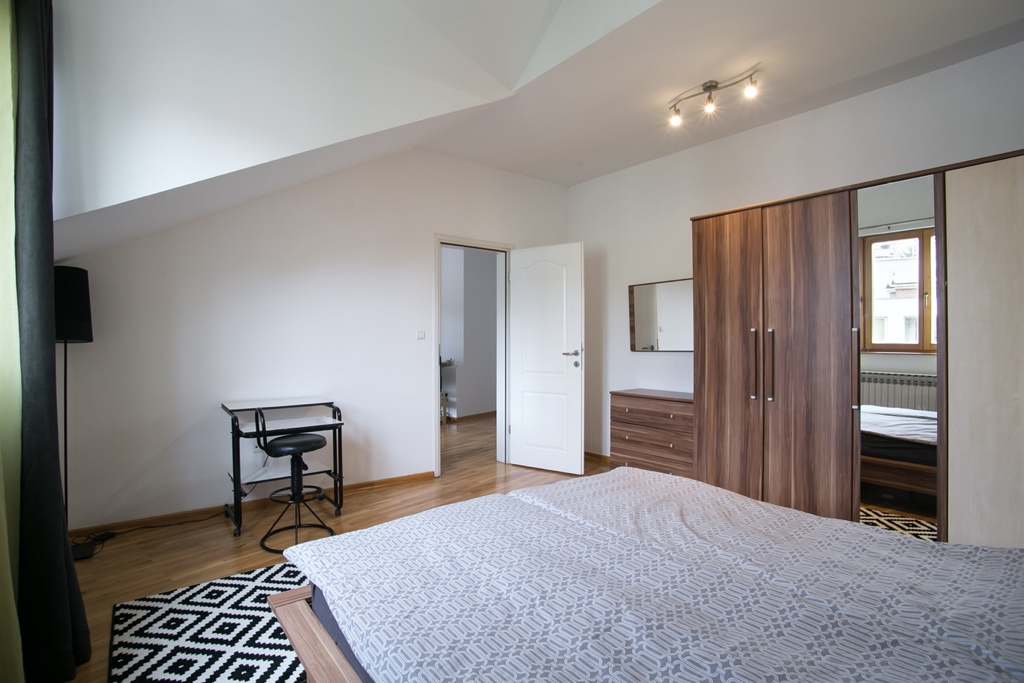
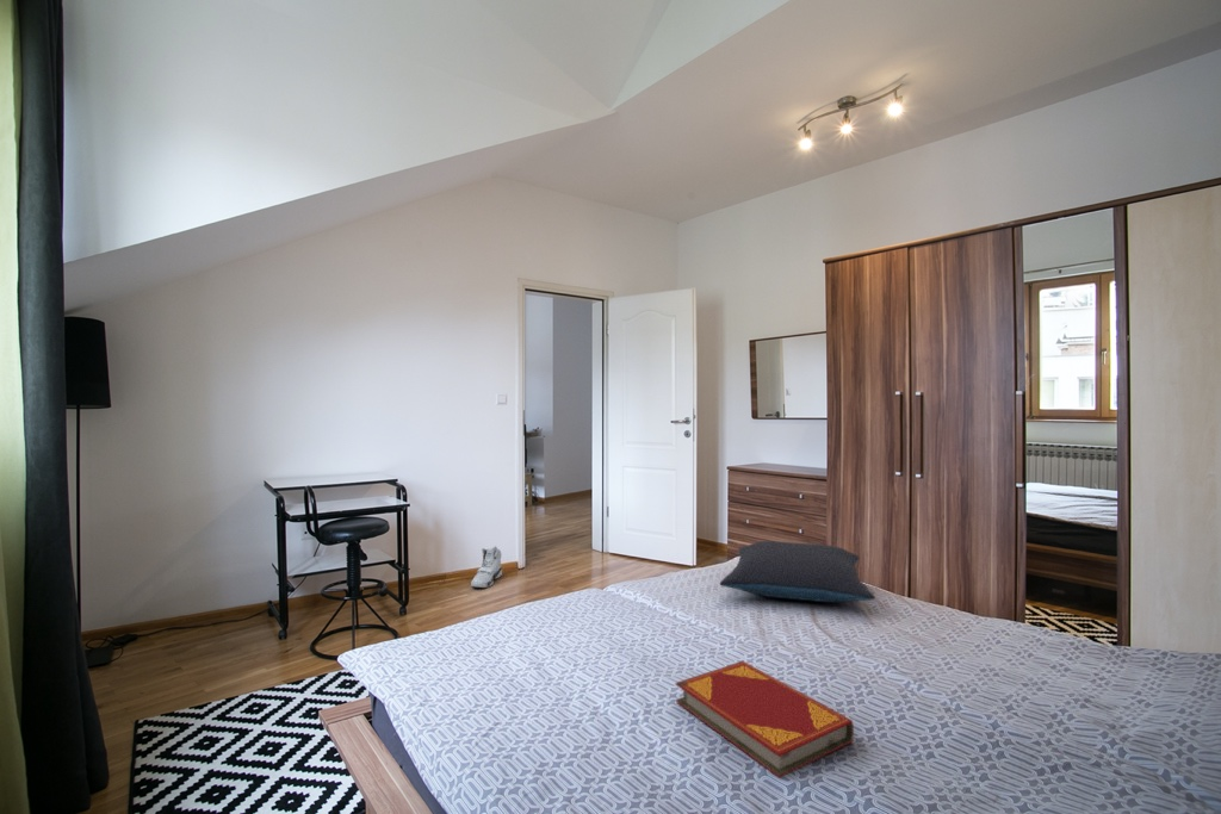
+ hardback book [675,660,855,778]
+ sneaker [470,545,503,589]
+ pillow [719,540,876,603]
